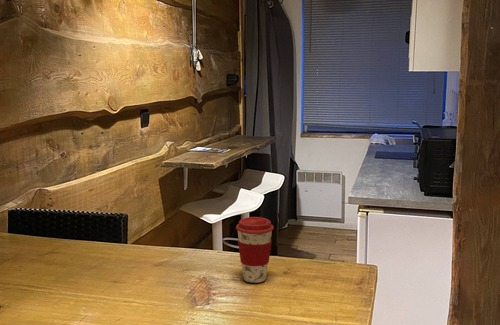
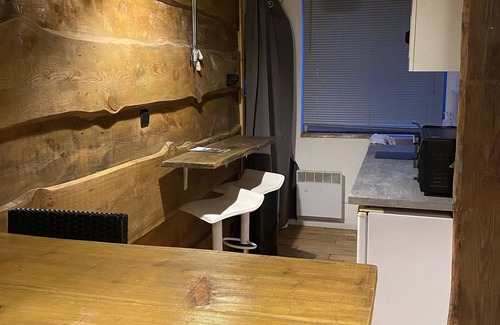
- coffee cup [235,216,275,284]
